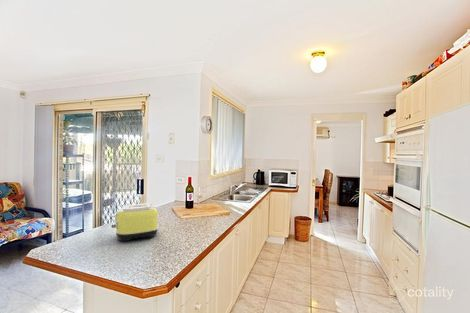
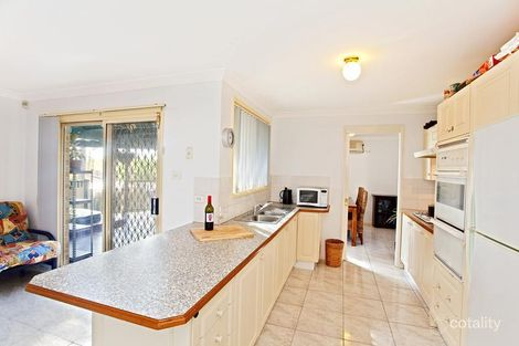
- toaster [110,203,159,242]
